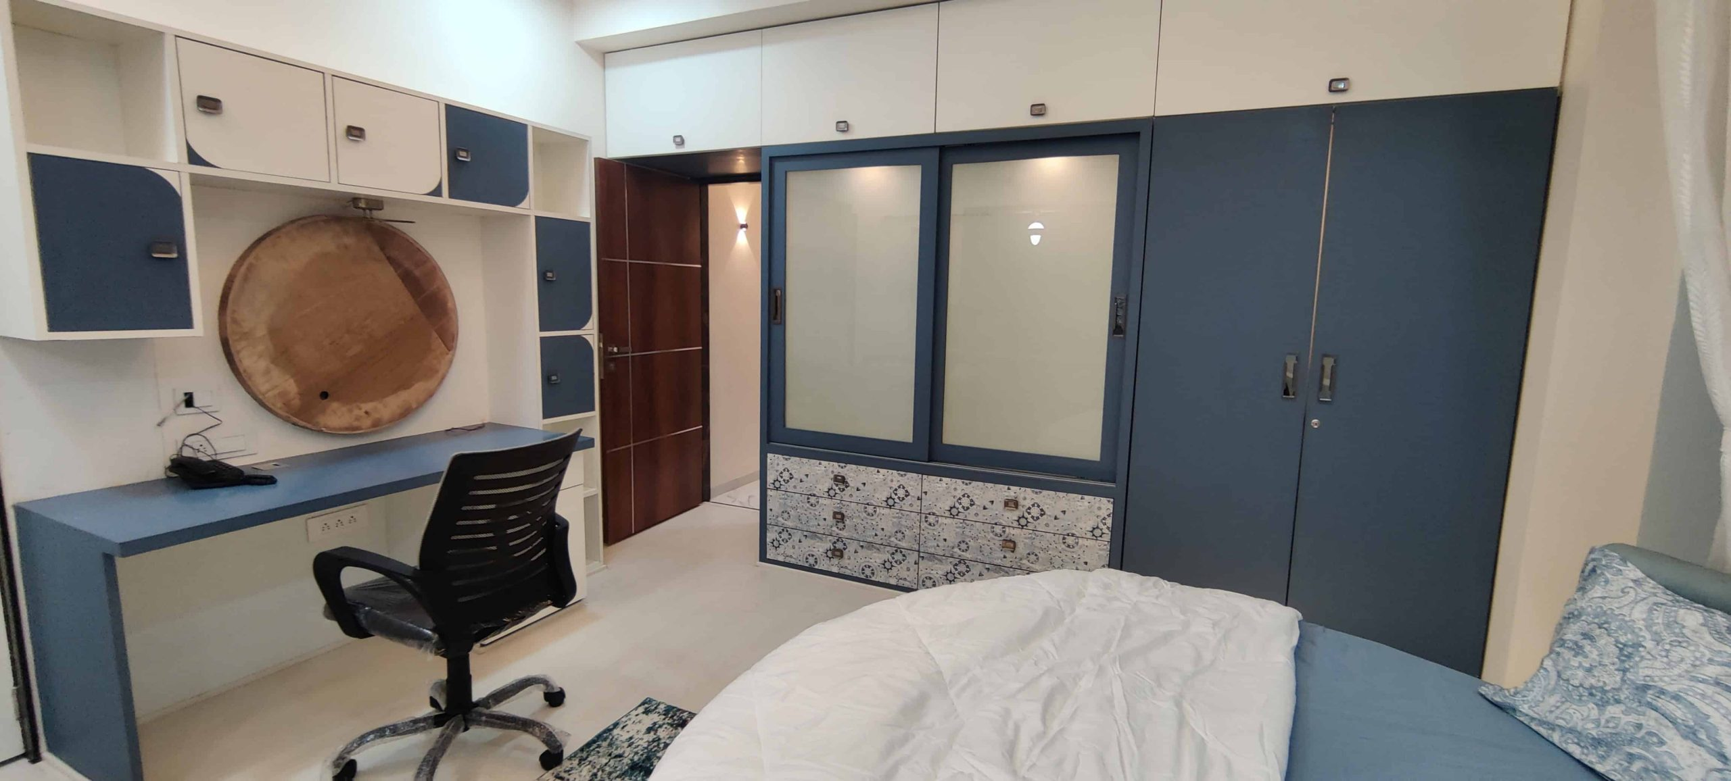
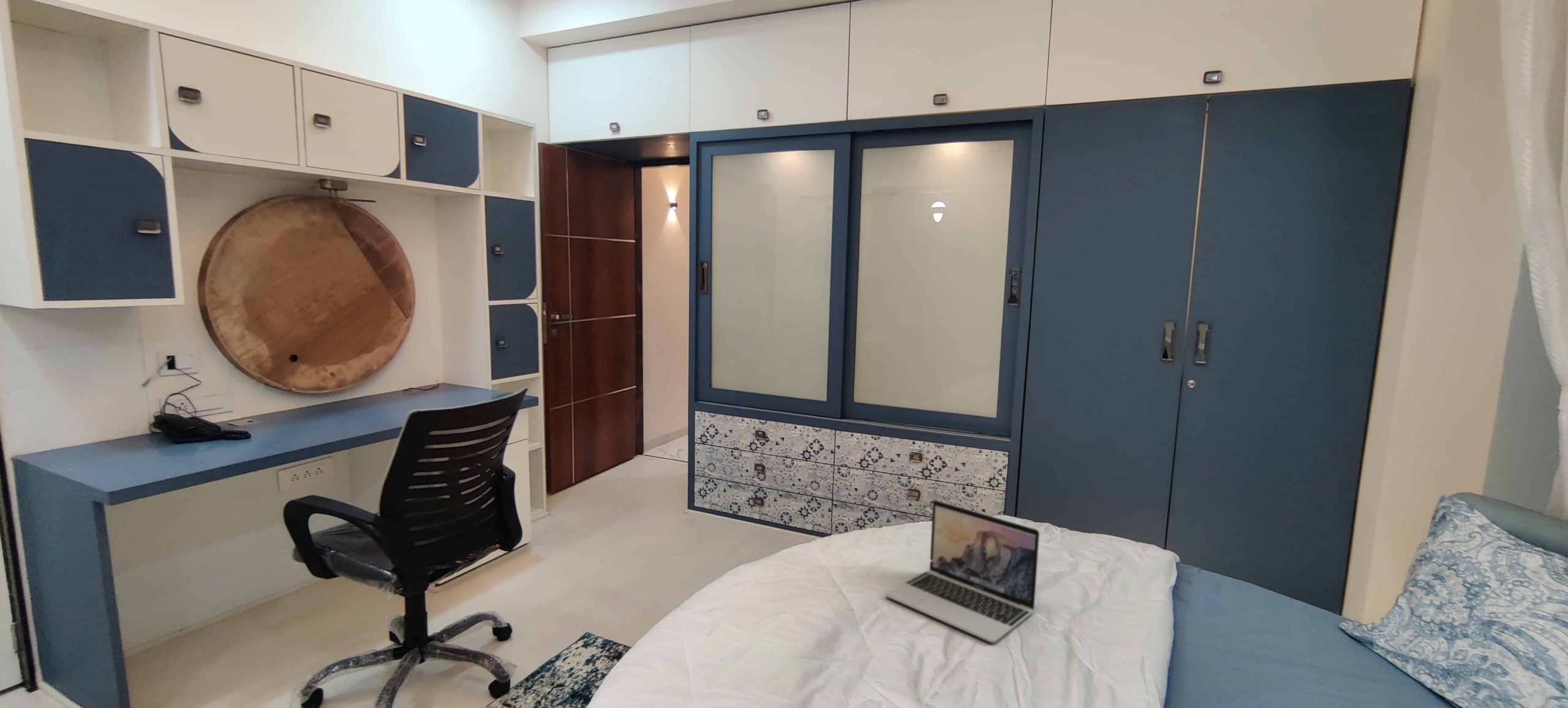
+ laptop [886,499,1040,643]
